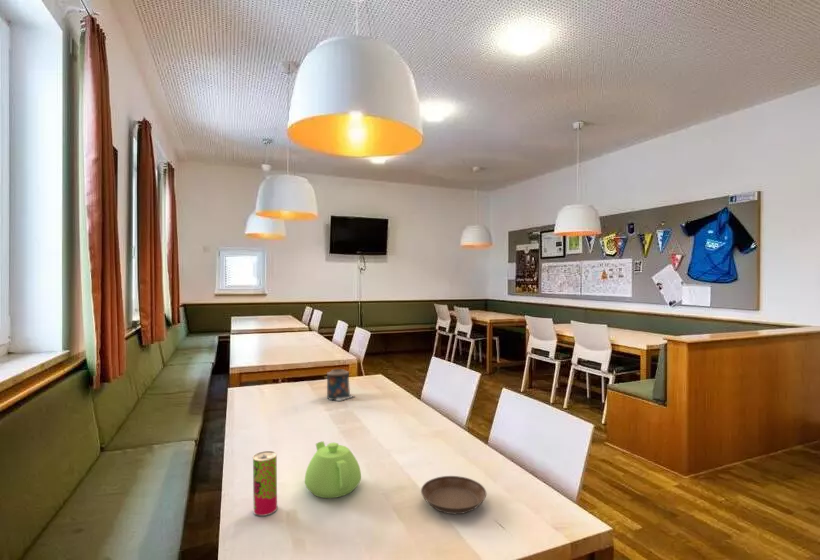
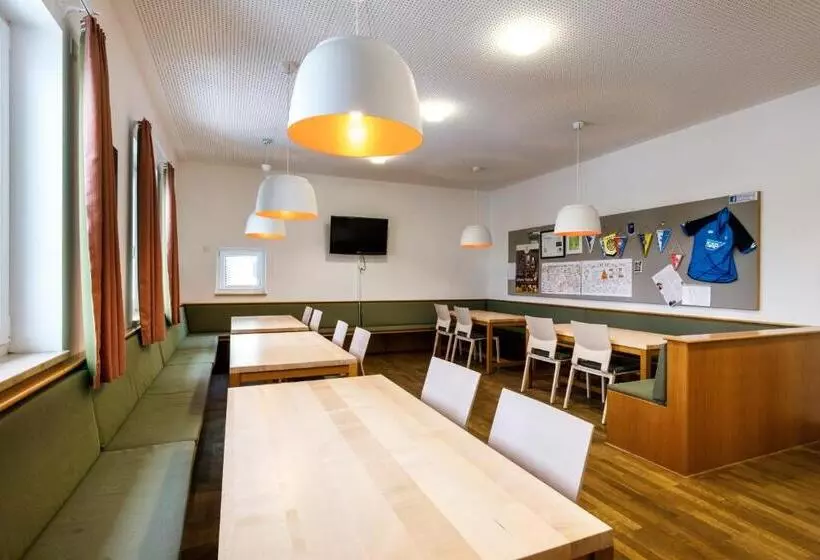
- saucer [420,475,487,515]
- teapot [304,440,362,499]
- beverage can [252,450,279,517]
- candle [326,368,356,402]
